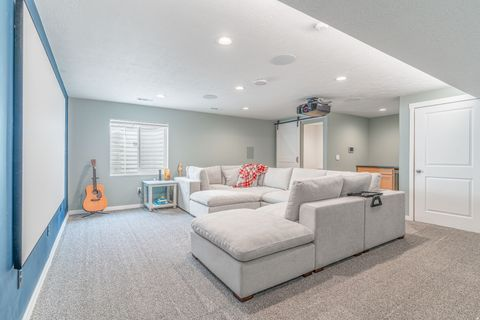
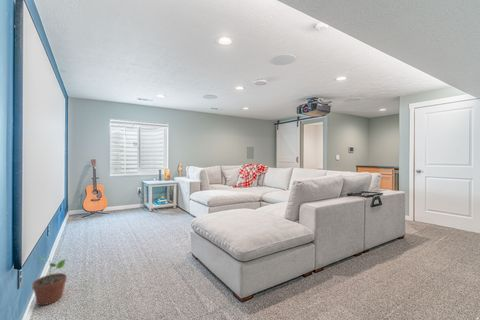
+ potted plant [31,256,68,306]
